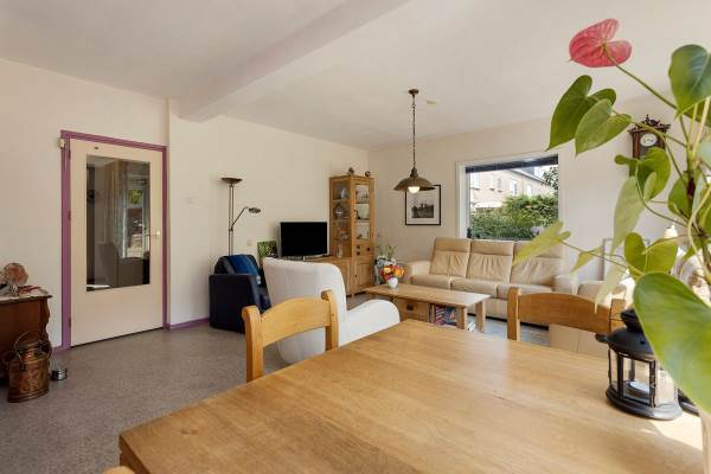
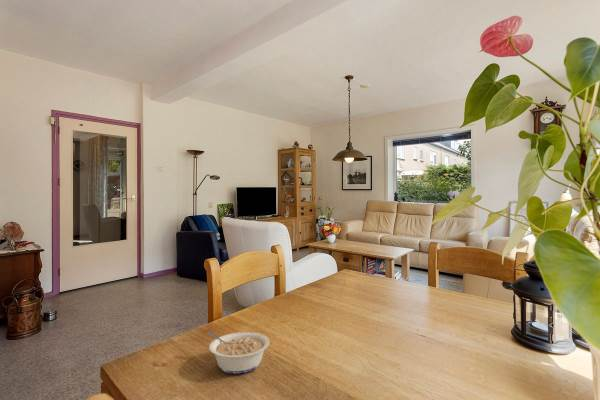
+ legume [205,330,270,374]
